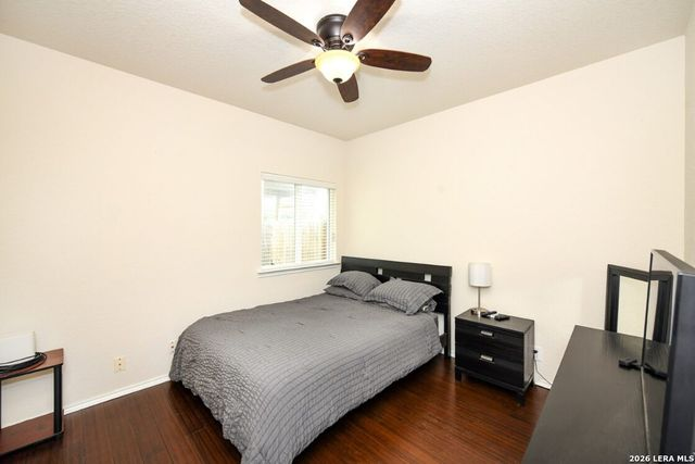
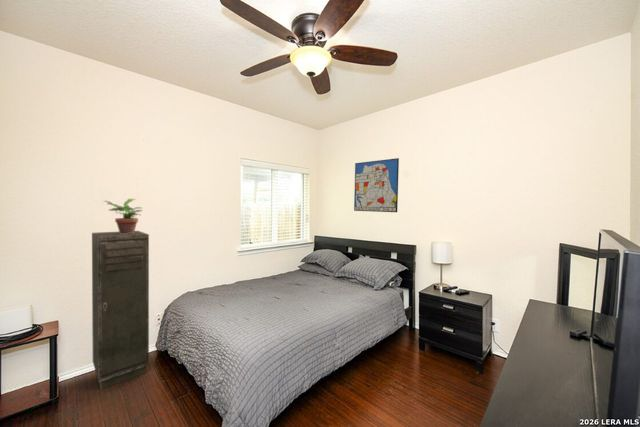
+ potted plant [102,198,143,234]
+ wall art [353,157,400,213]
+ storage cabinet [91,230,150,390]
